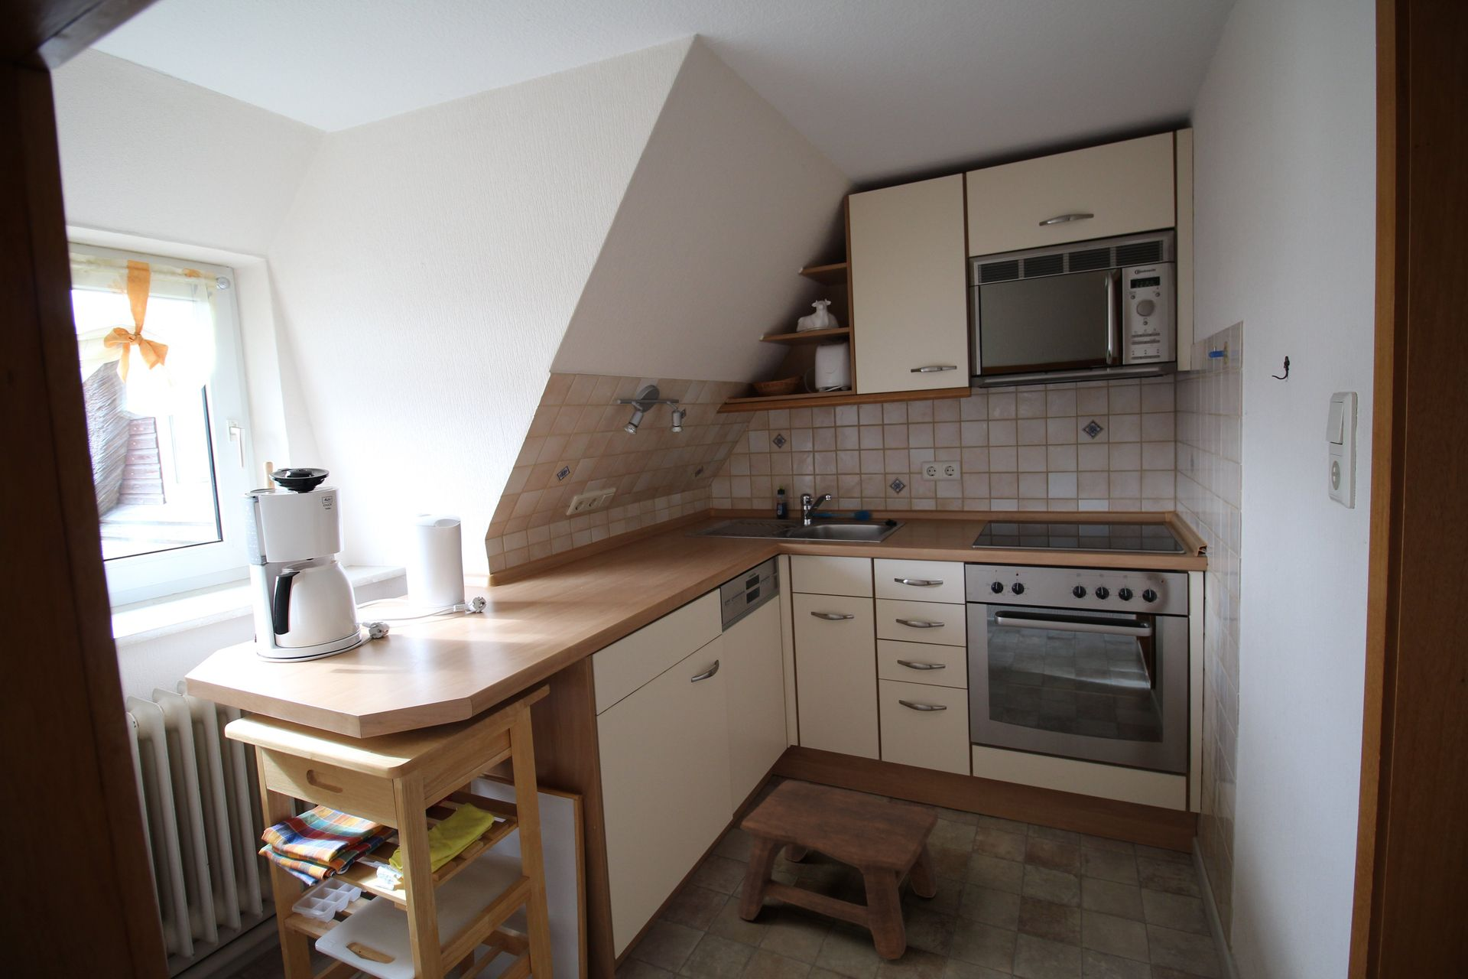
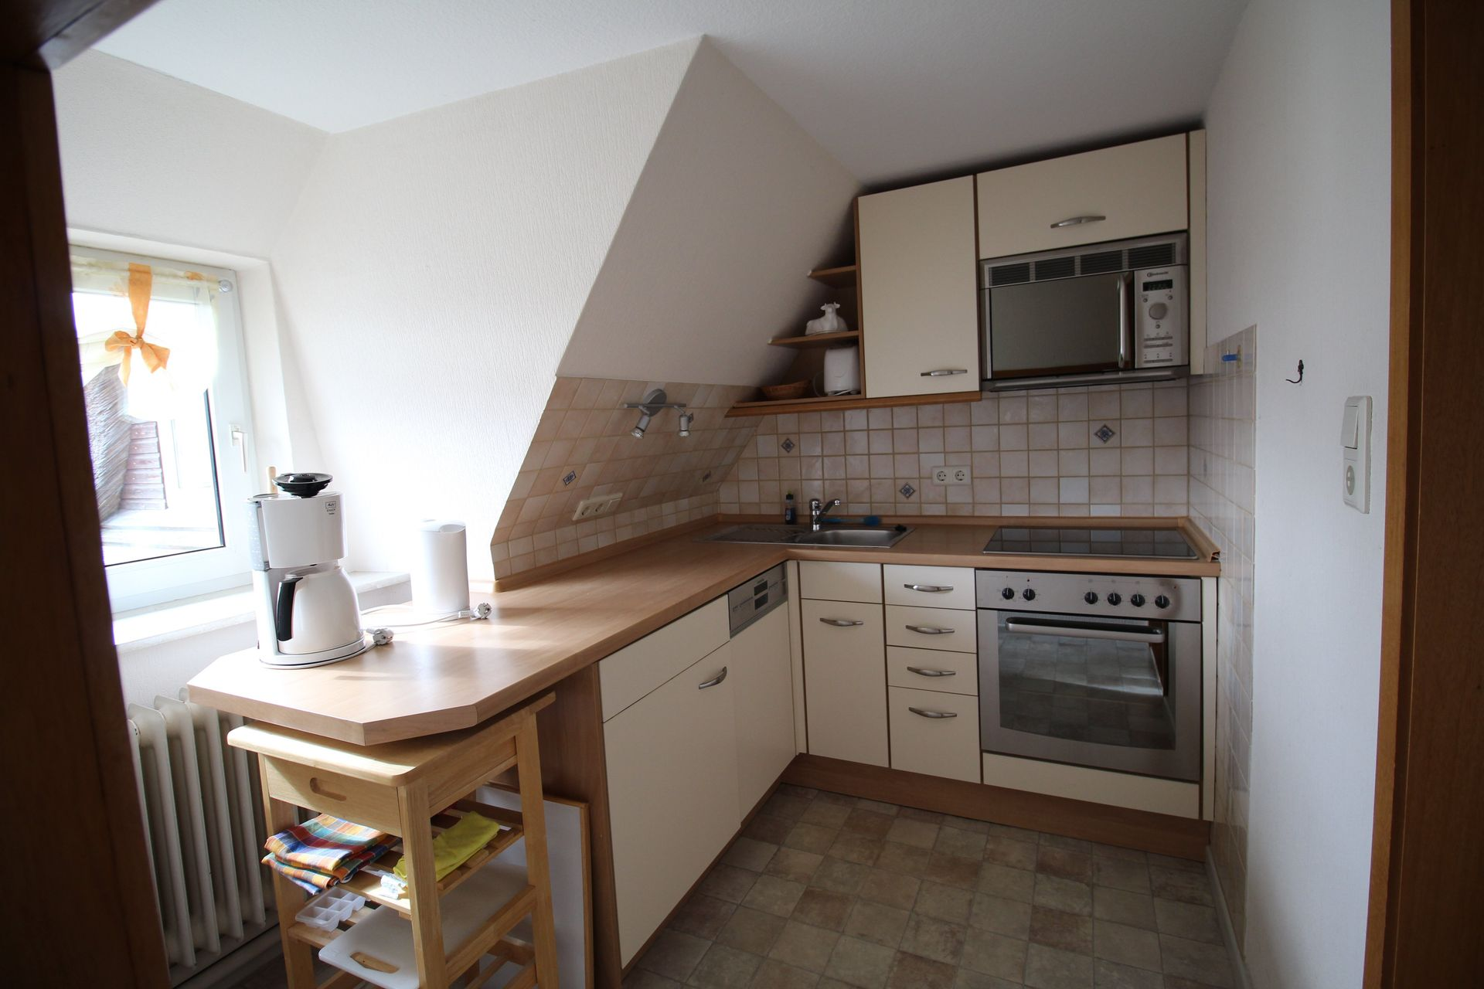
- stool [737,779,939,960]
